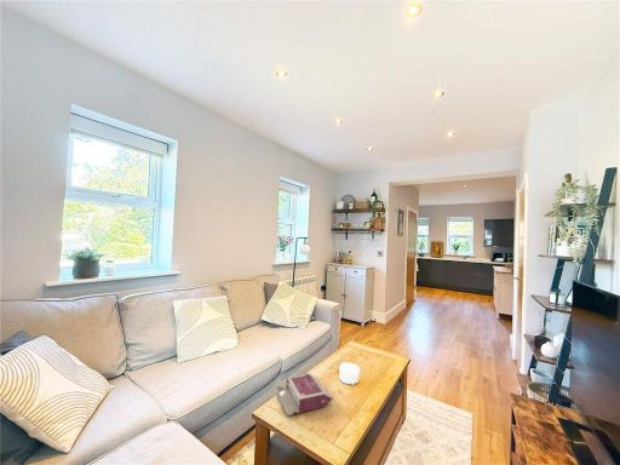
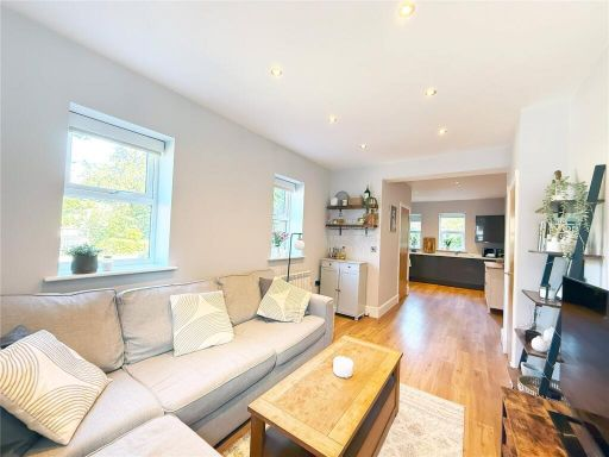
- book [275,372,334,417]
